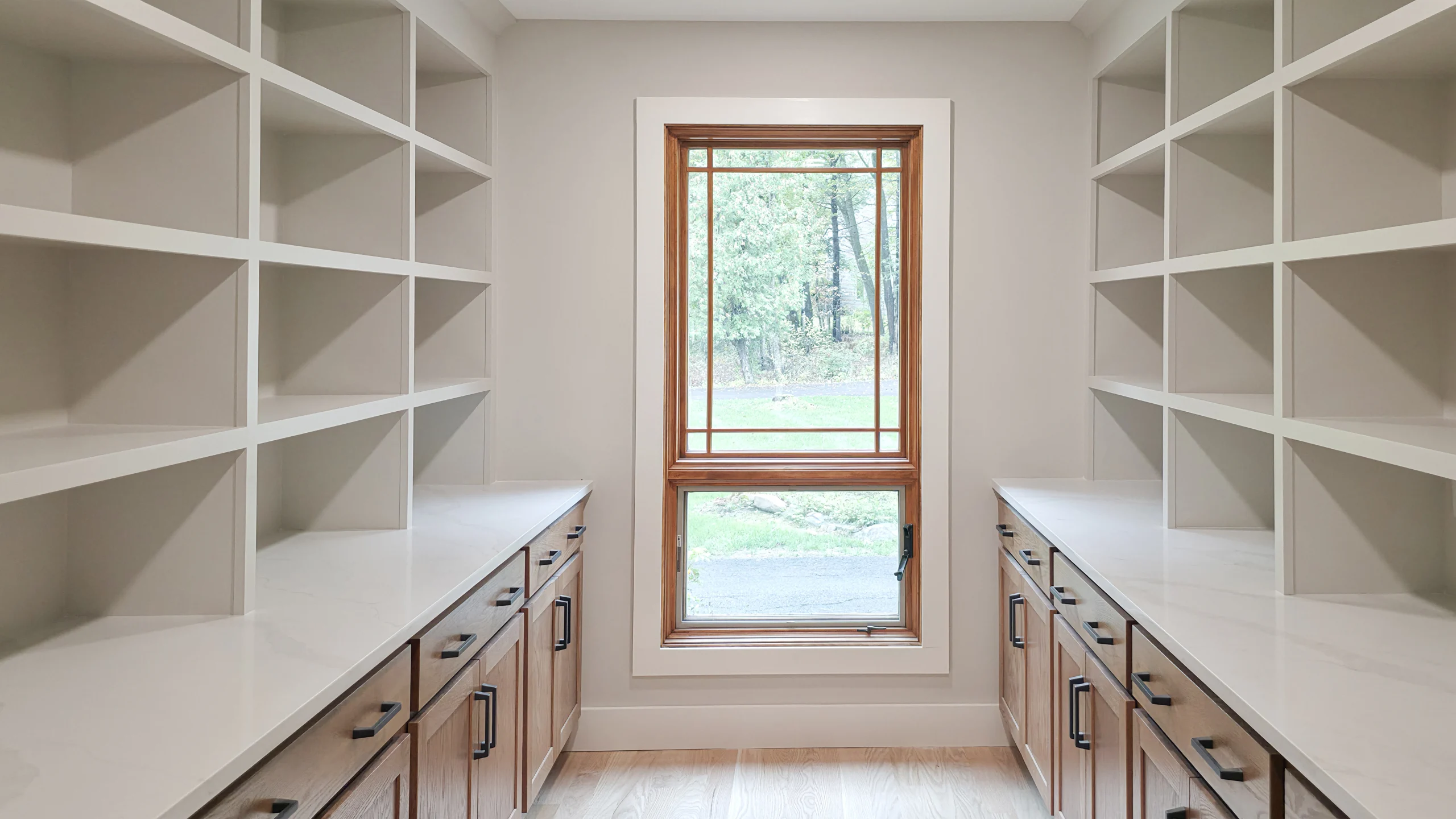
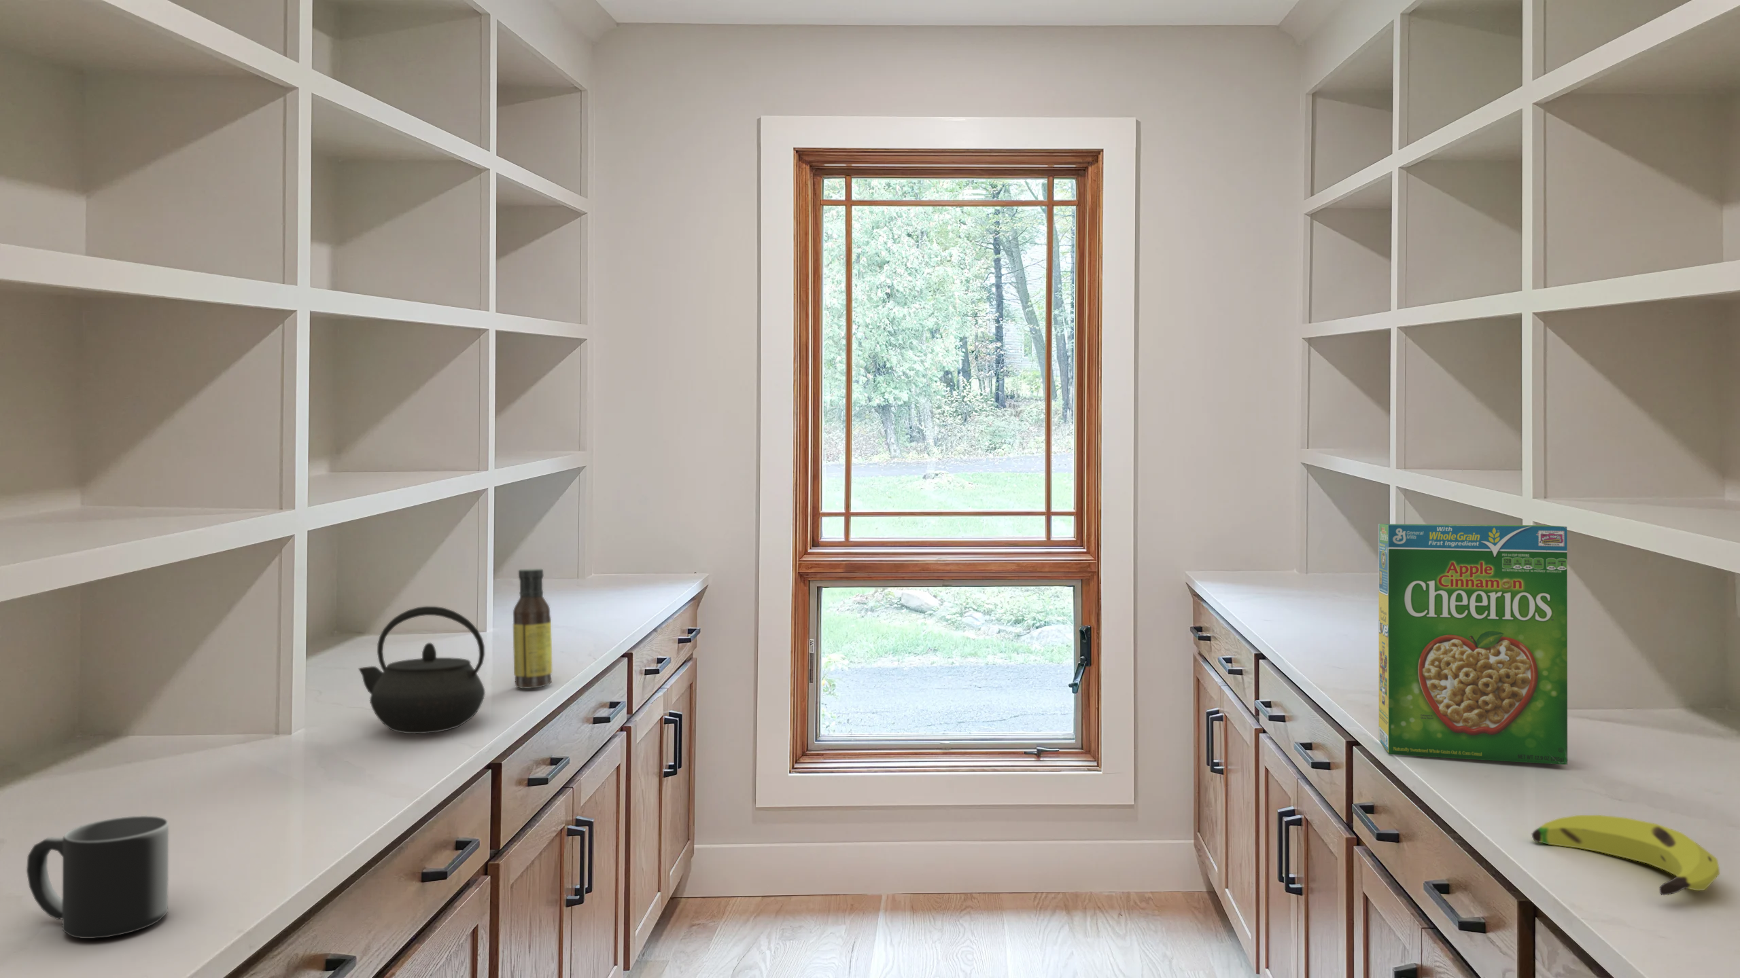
+ banana [1531,814,1721,896]
+ cereal box [1378,523,1568,765]
+ mug [26,814,170,940]
+ kettle [359,605,486,734]
+ sauce bottle [513,567,553,689]
